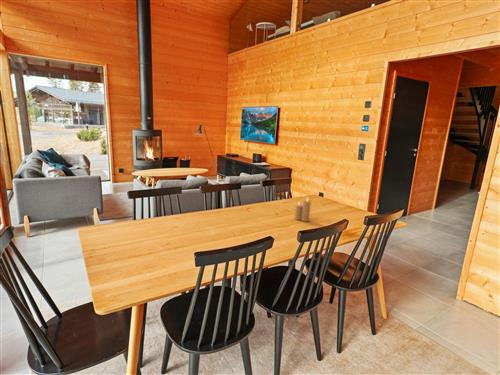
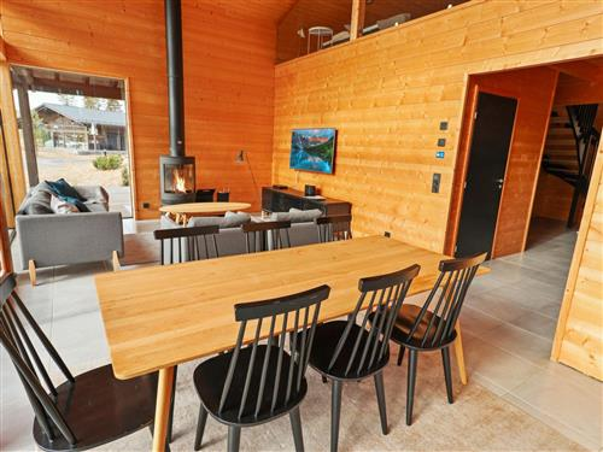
- candle [293,197,312,223]
